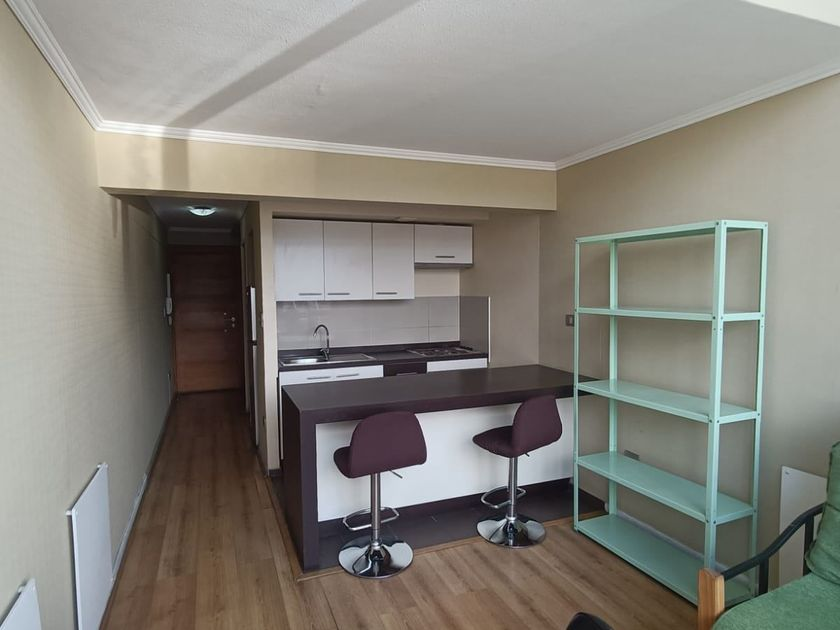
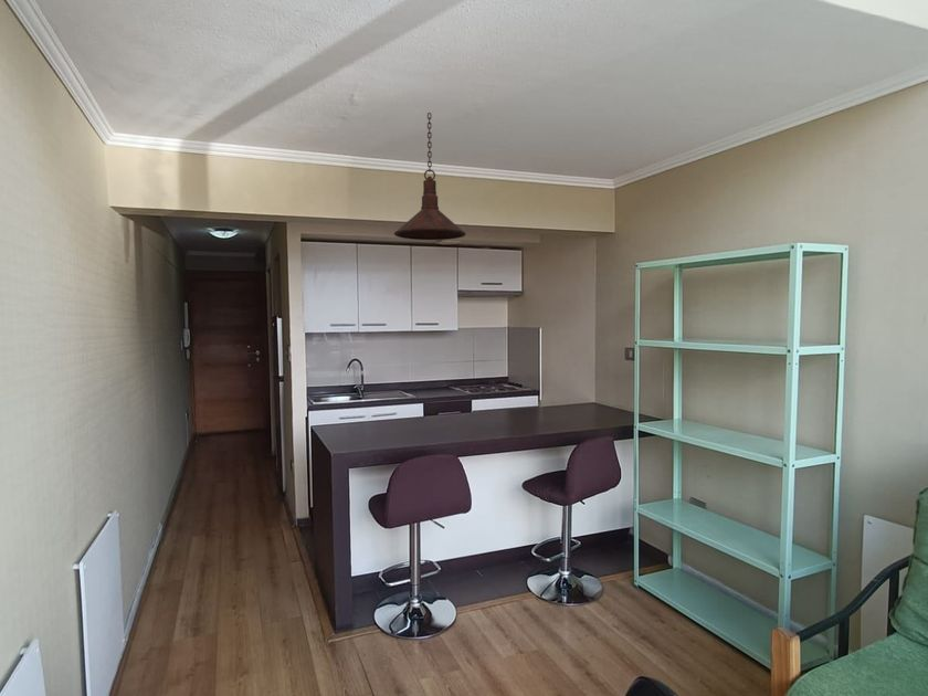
+ pendant light [393,112,466,241]
